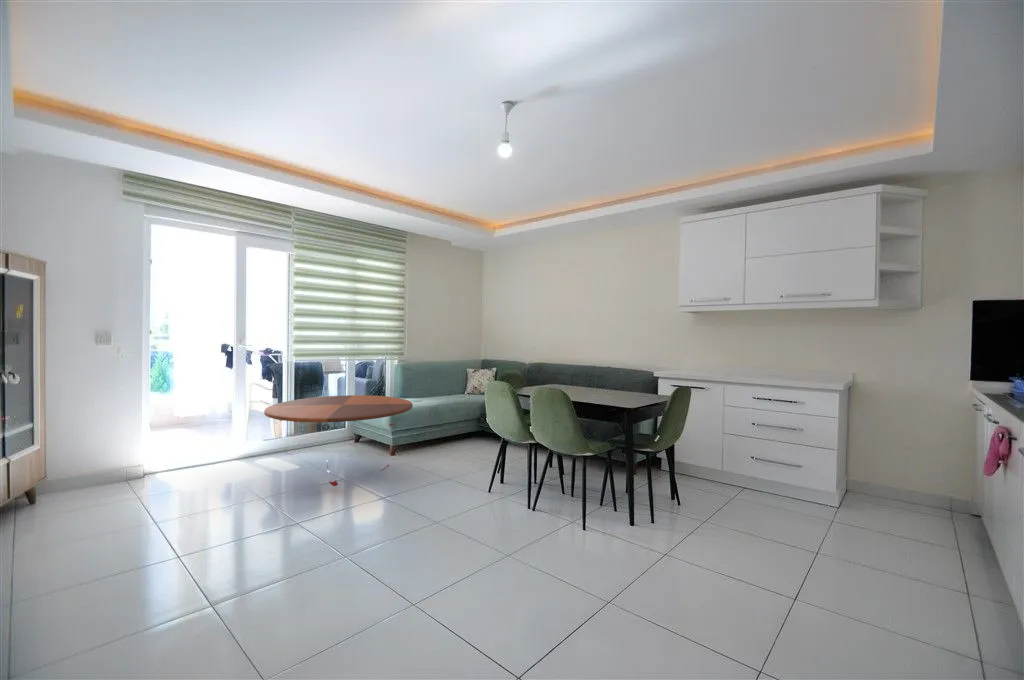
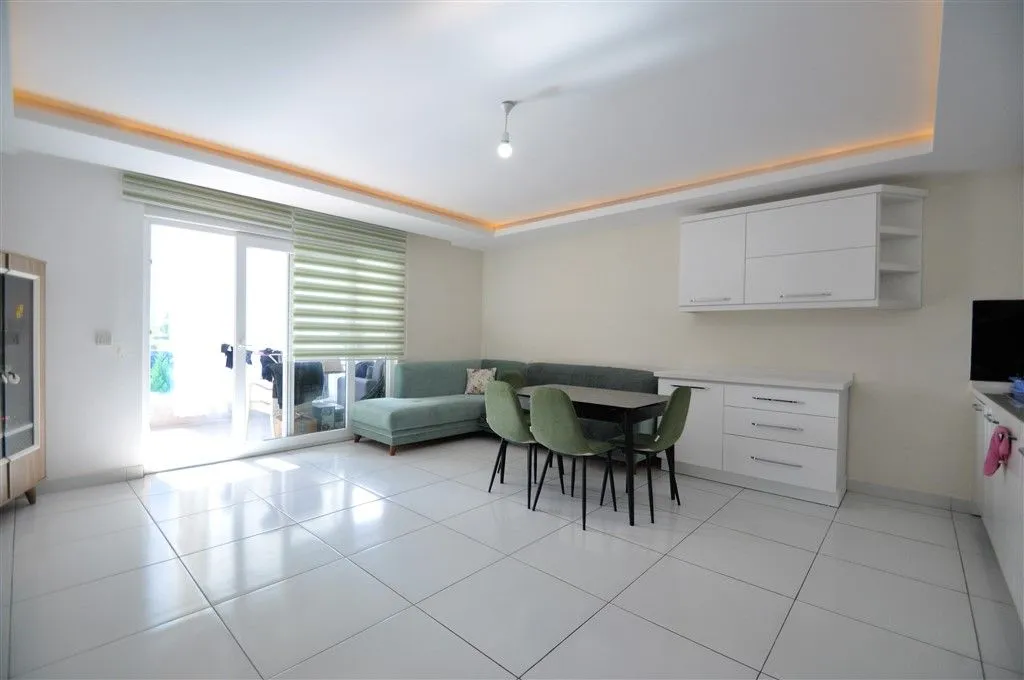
- coffee table [263,394,414,487]
